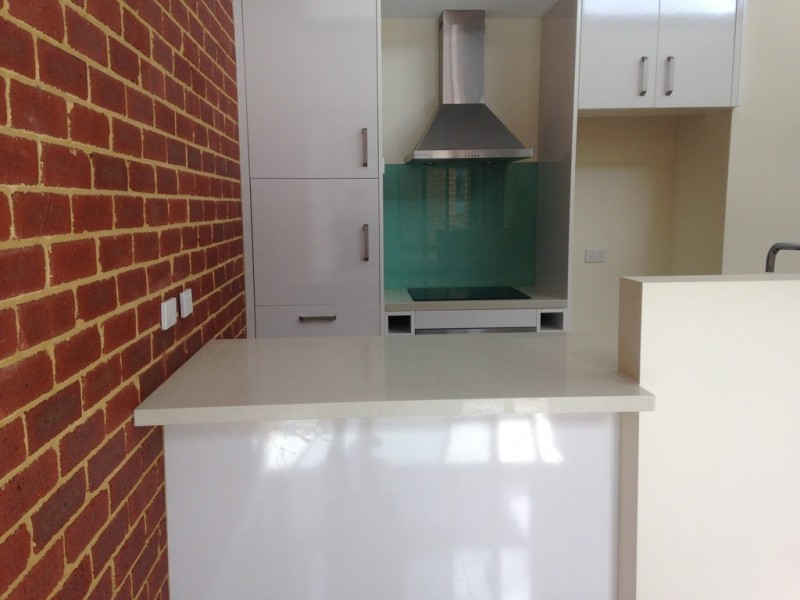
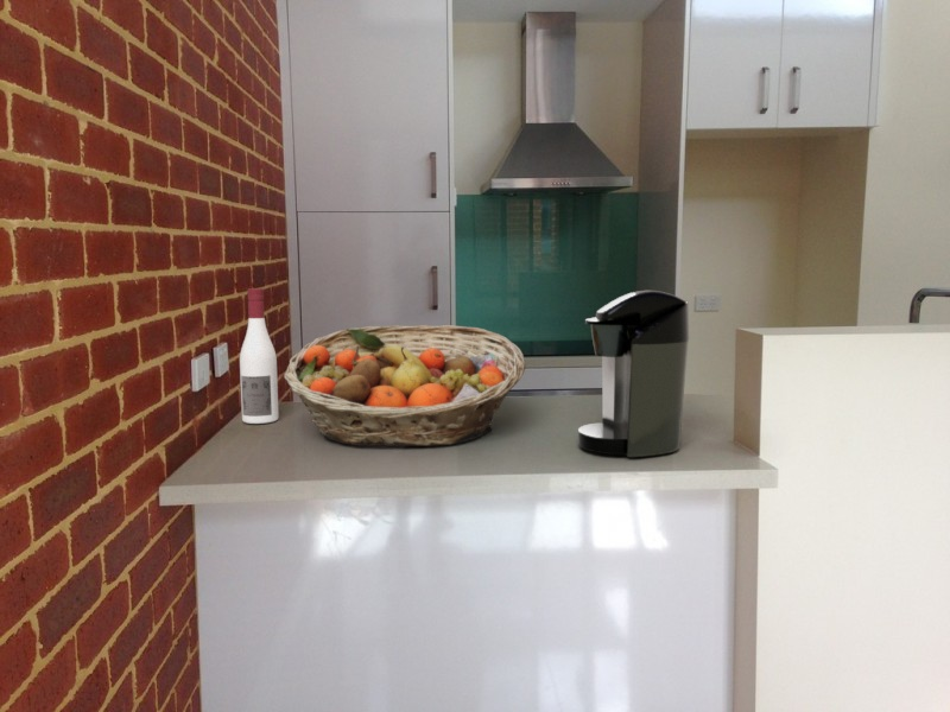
+ fruit basket [283,324,527,447]
+ alcohol [239,287,280,425]
+ coffee maker [577,290,690,458]
